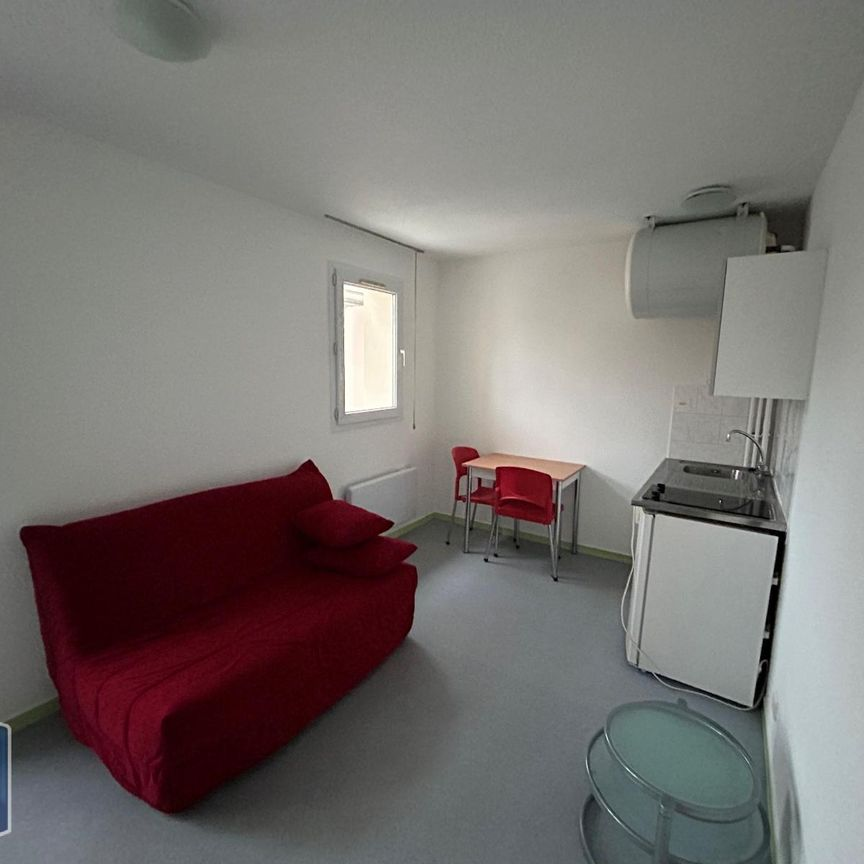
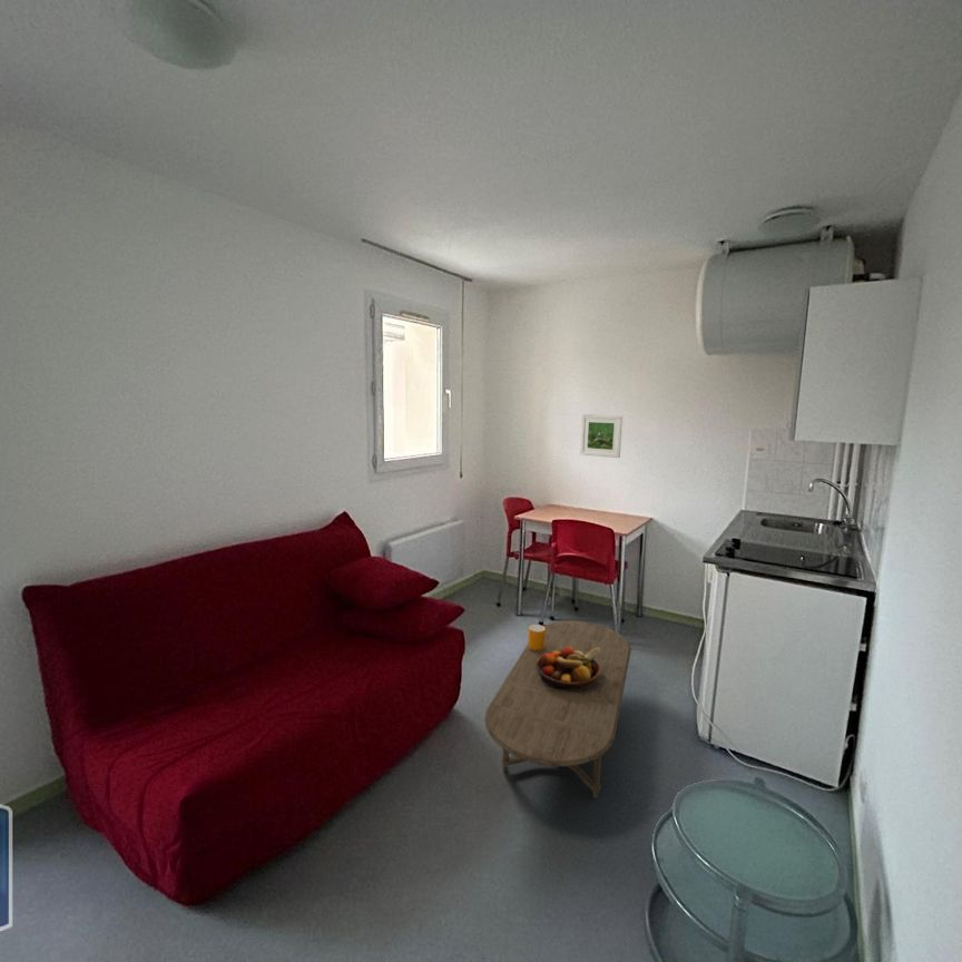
+ coffee table [484,620,632,799]
+ mug [527,624,546,651]
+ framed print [579,413,624,459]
+ fruit bowl [536,647,601,690]
